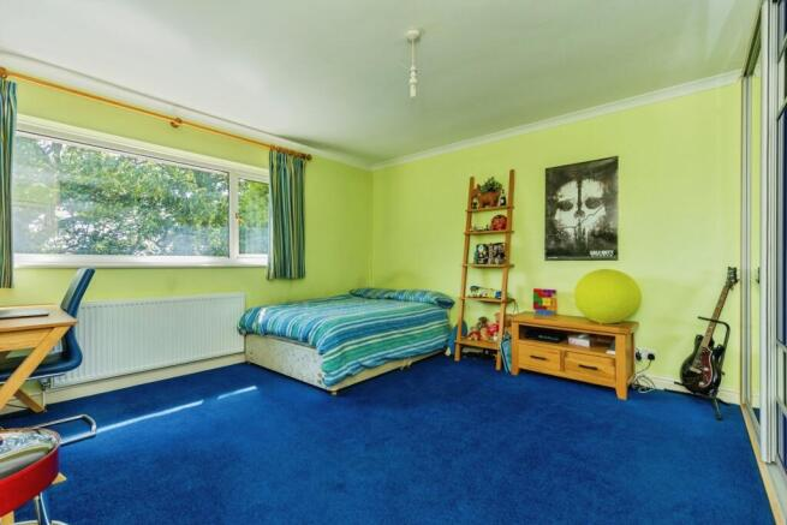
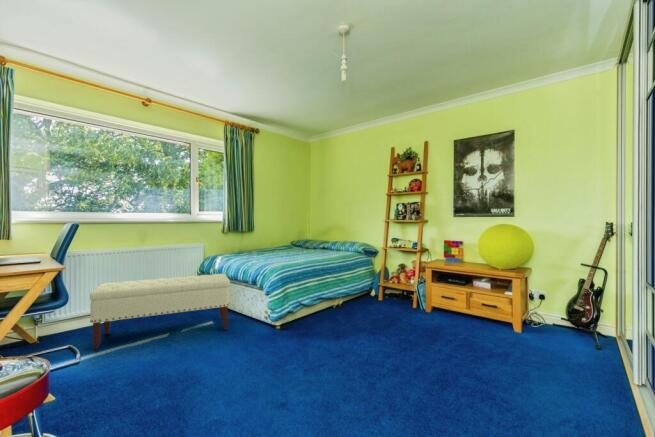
+ bench [89,273,231,351]
